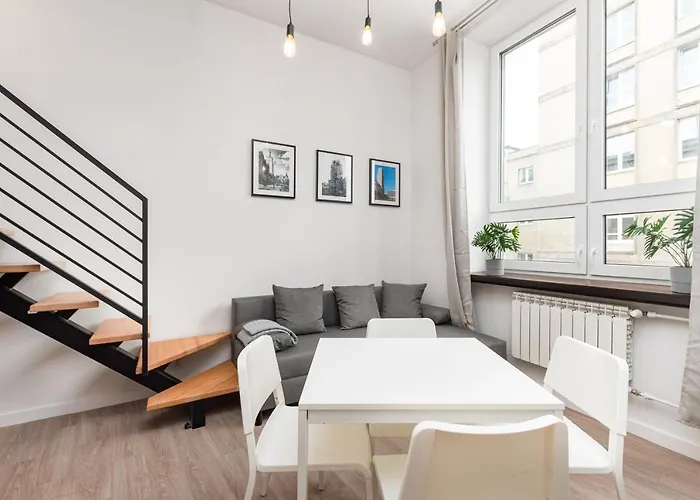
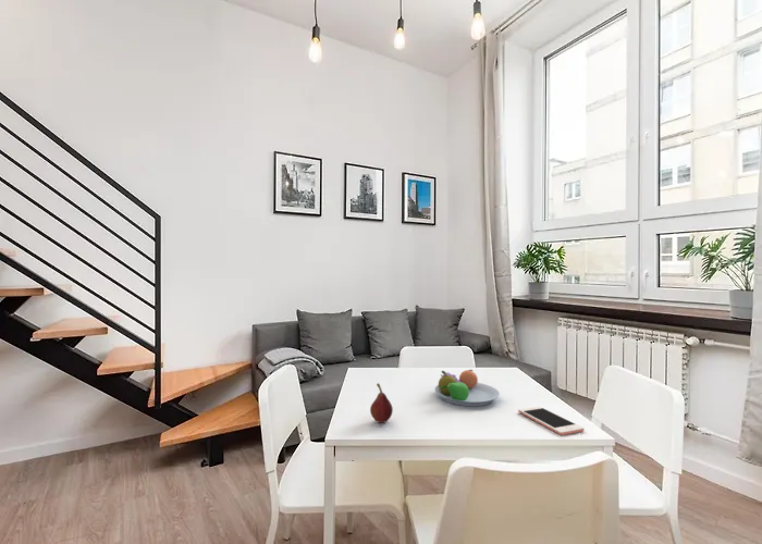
+ cell phone [517,405,585,436]
+ fruit [369,382,394,424]
+ fruit bowl [434,369,501,407]
